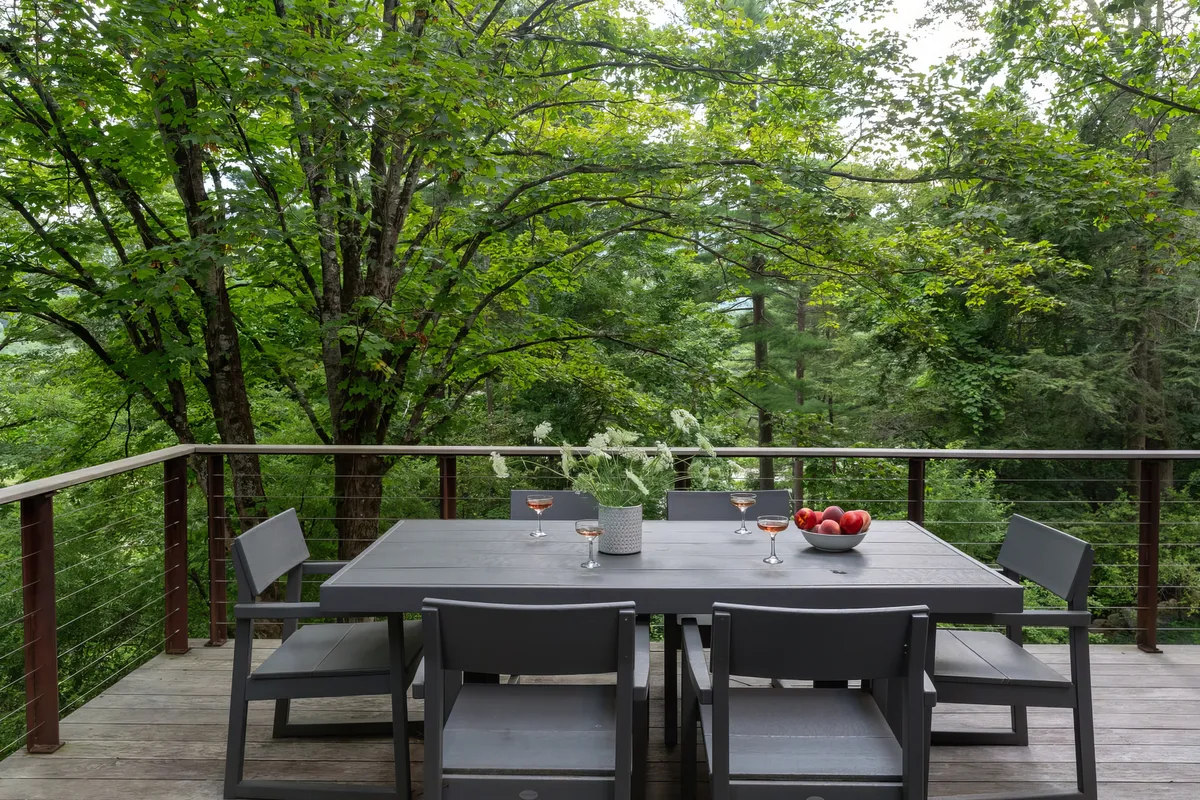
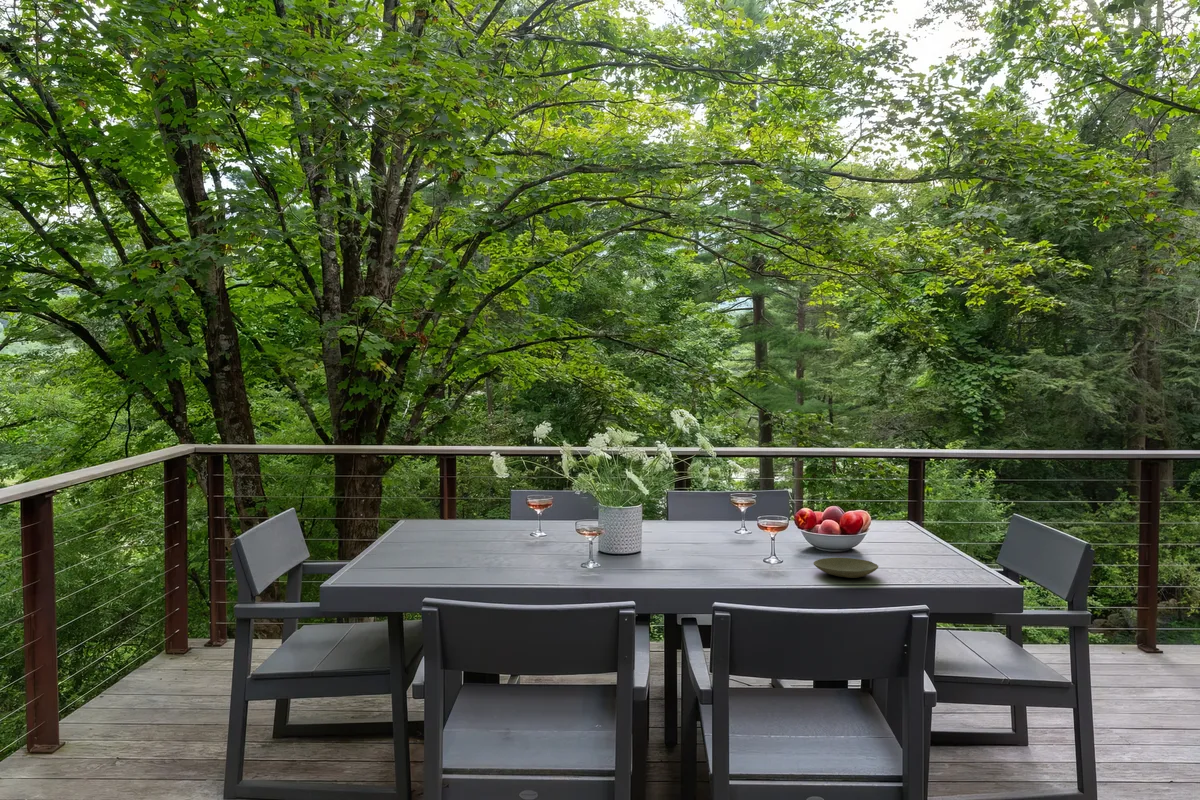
+ plate [813,557,879,579]
